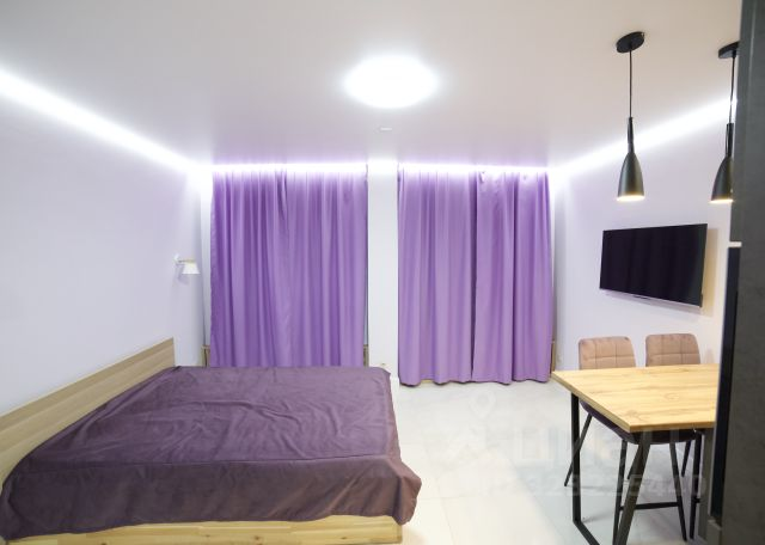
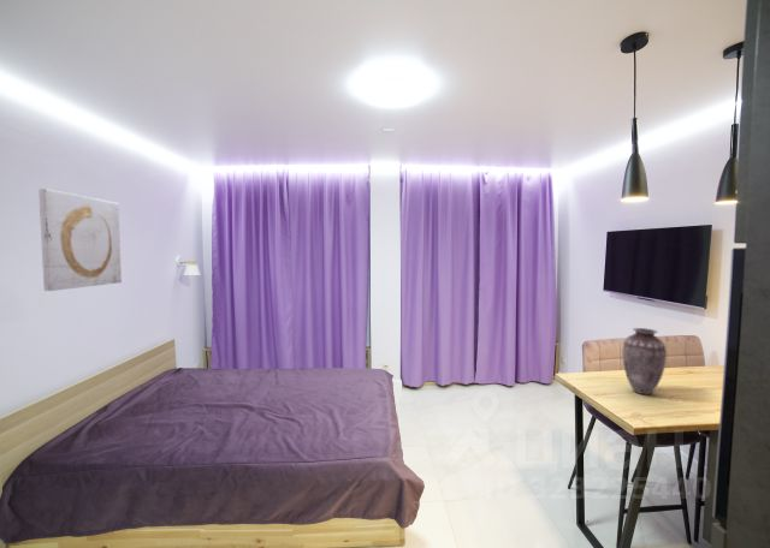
+ wall art [37,187,123,292]
+ vase [622,327,668,395]
